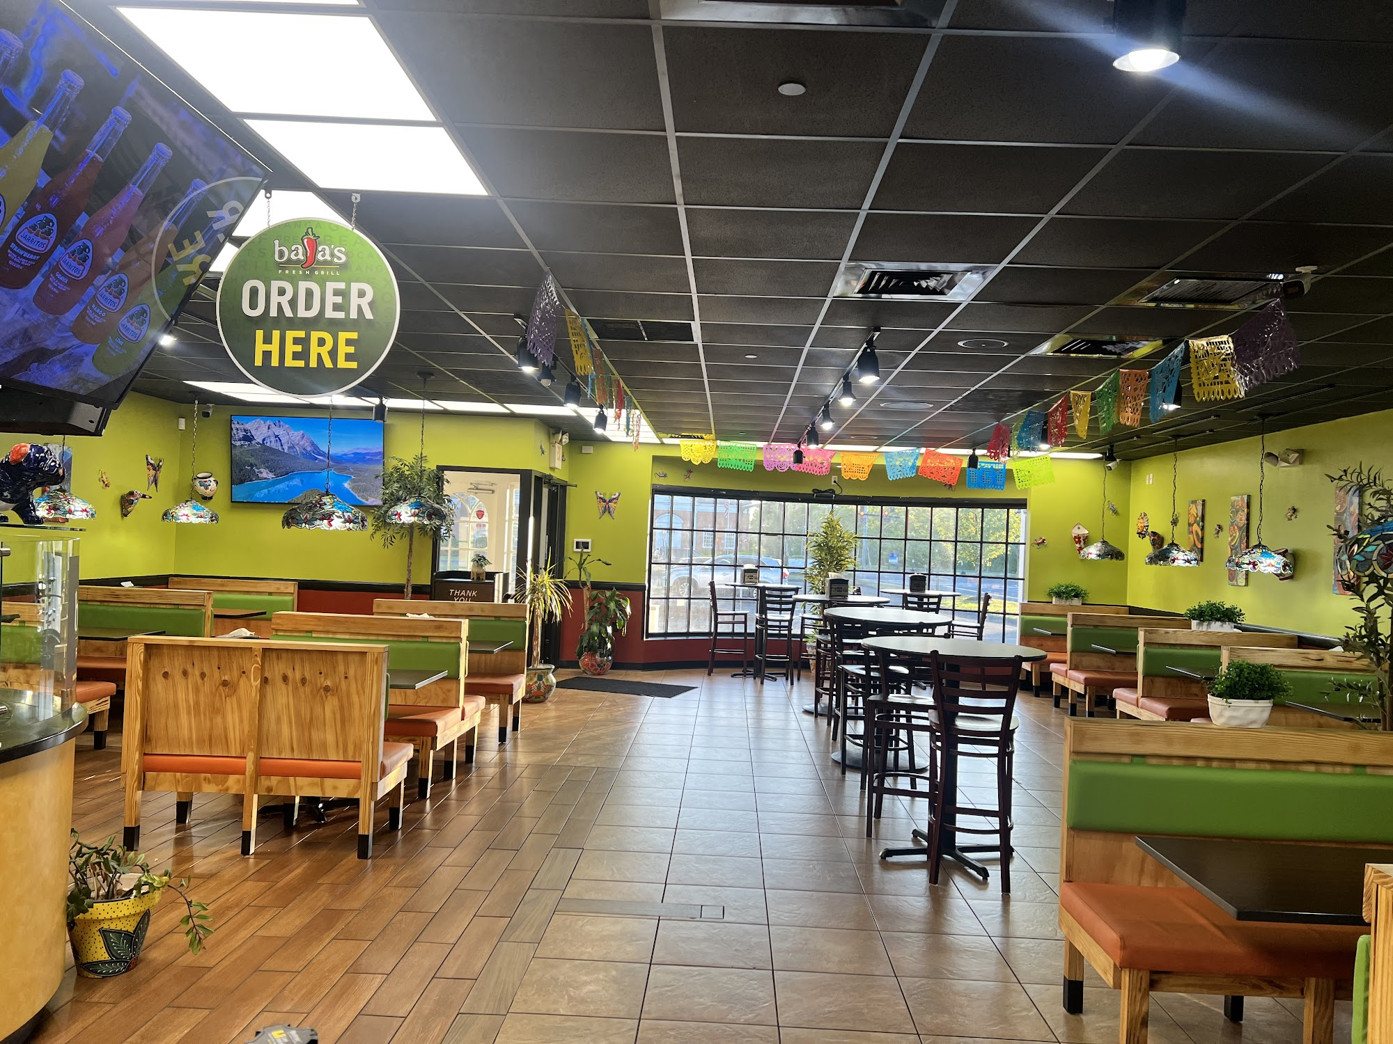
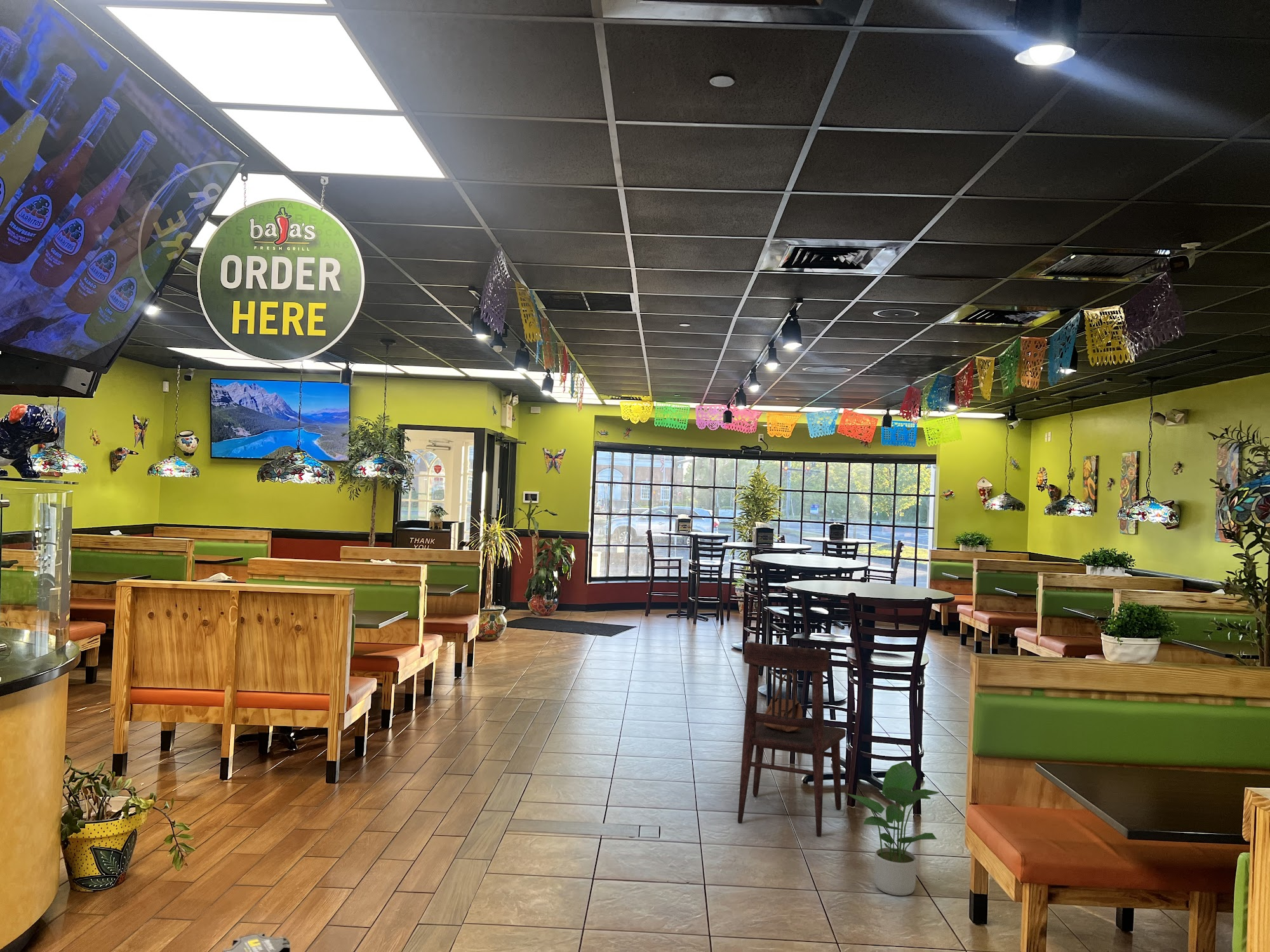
+ potted plant [846,760,940,896]
+ handbag [764,673,803,732]
+ dining chair [737,642,846,838]
